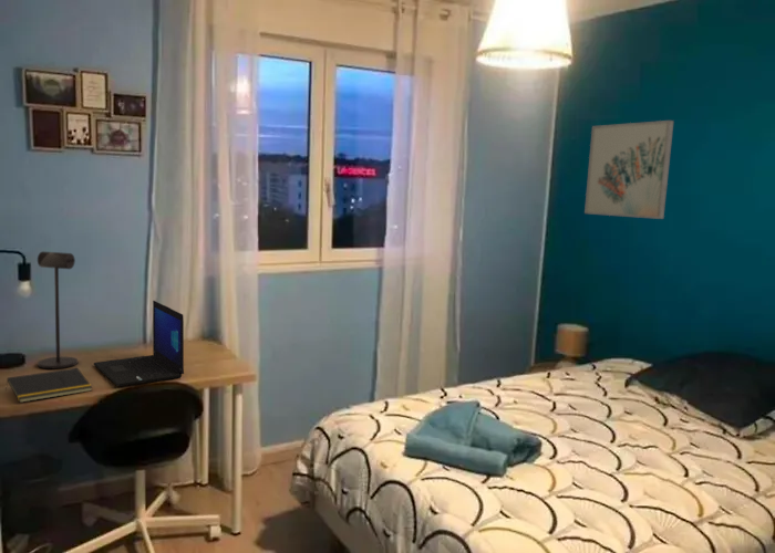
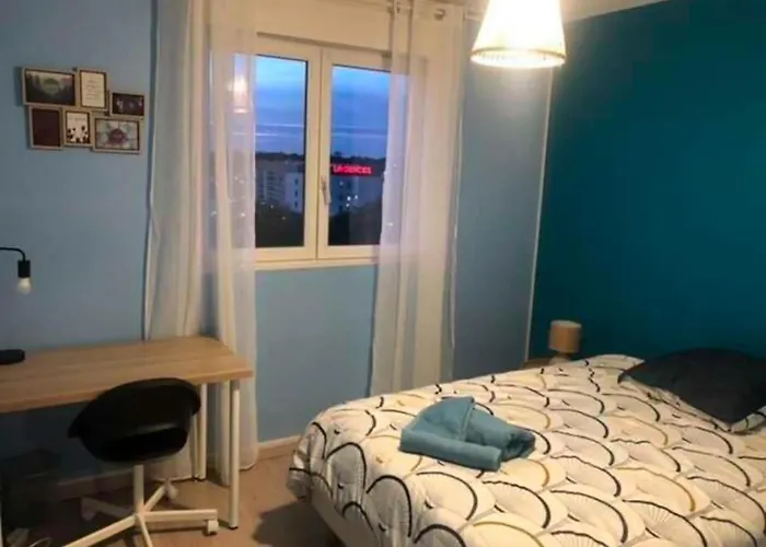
- wall art [583,119,675,220]
- laptop [93,300,185,387]
- notepad [4,367,93,404]
- desk lamp [37,250,79,369]
